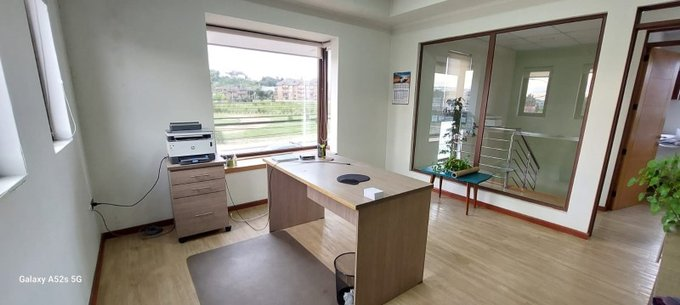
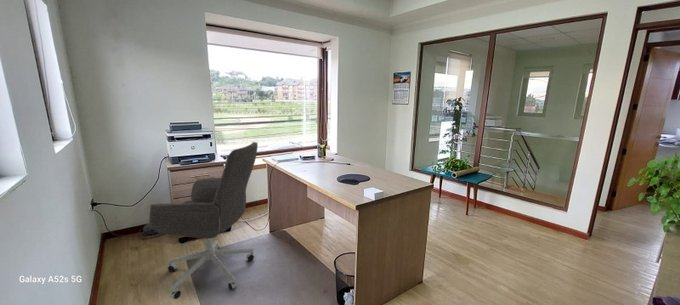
+ office chair [142,141,259,300]
